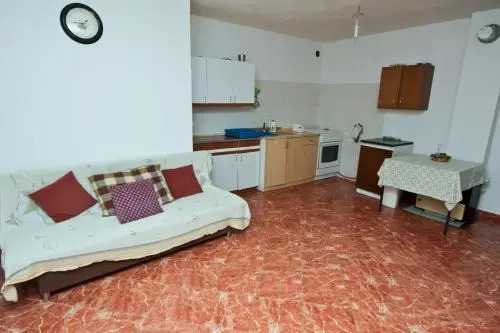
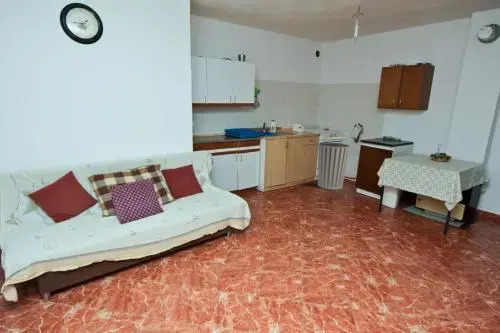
+ trash can [317,133,351,191]
